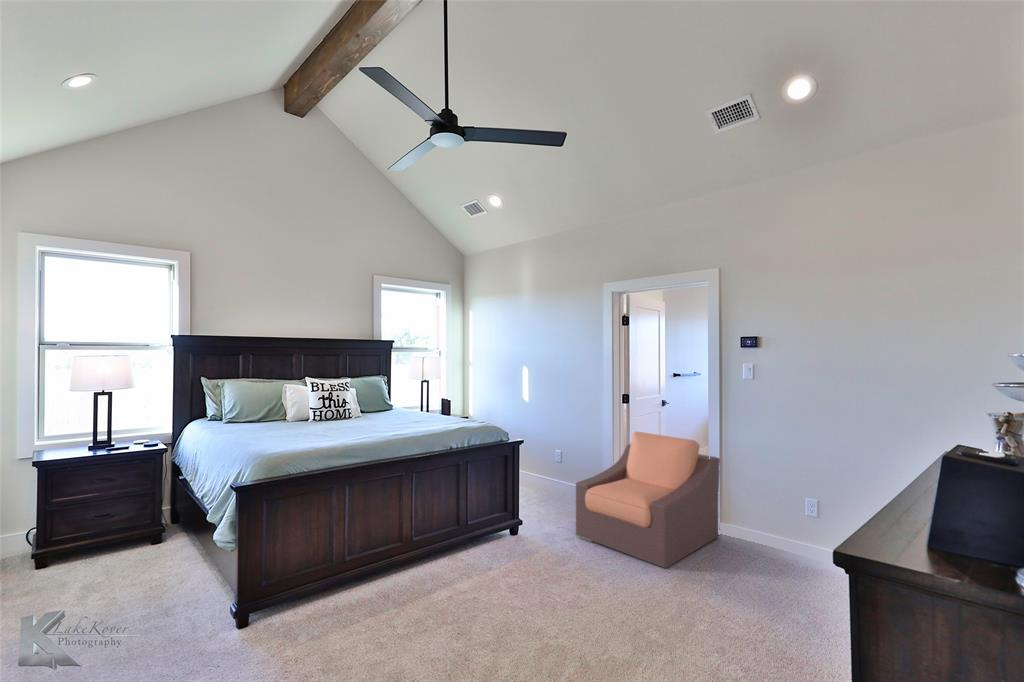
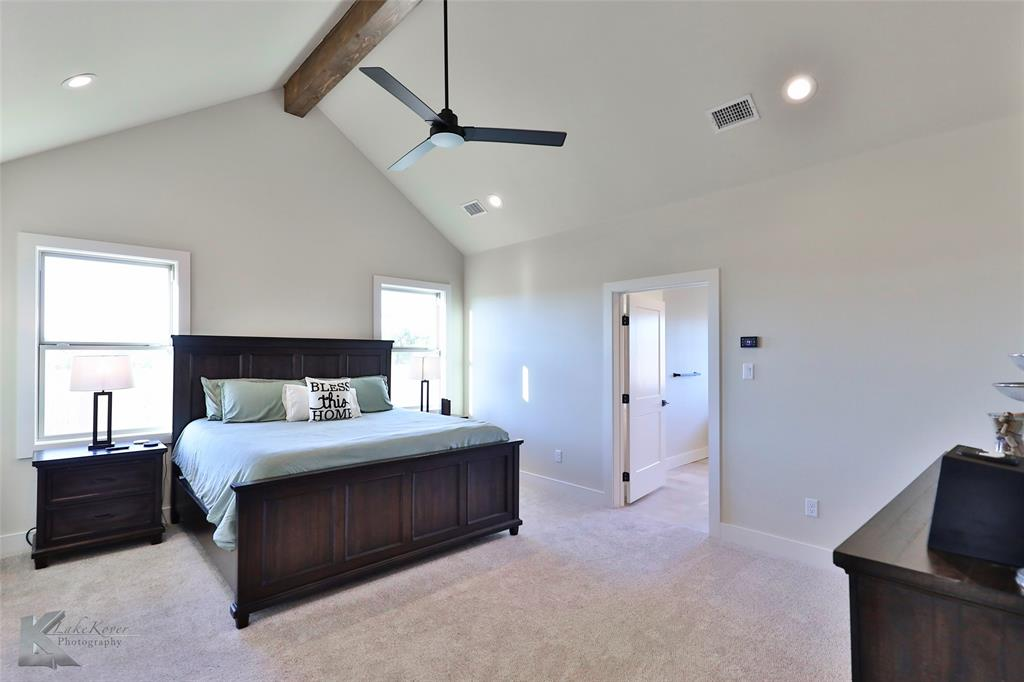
- armchair [575,431,721,569]
